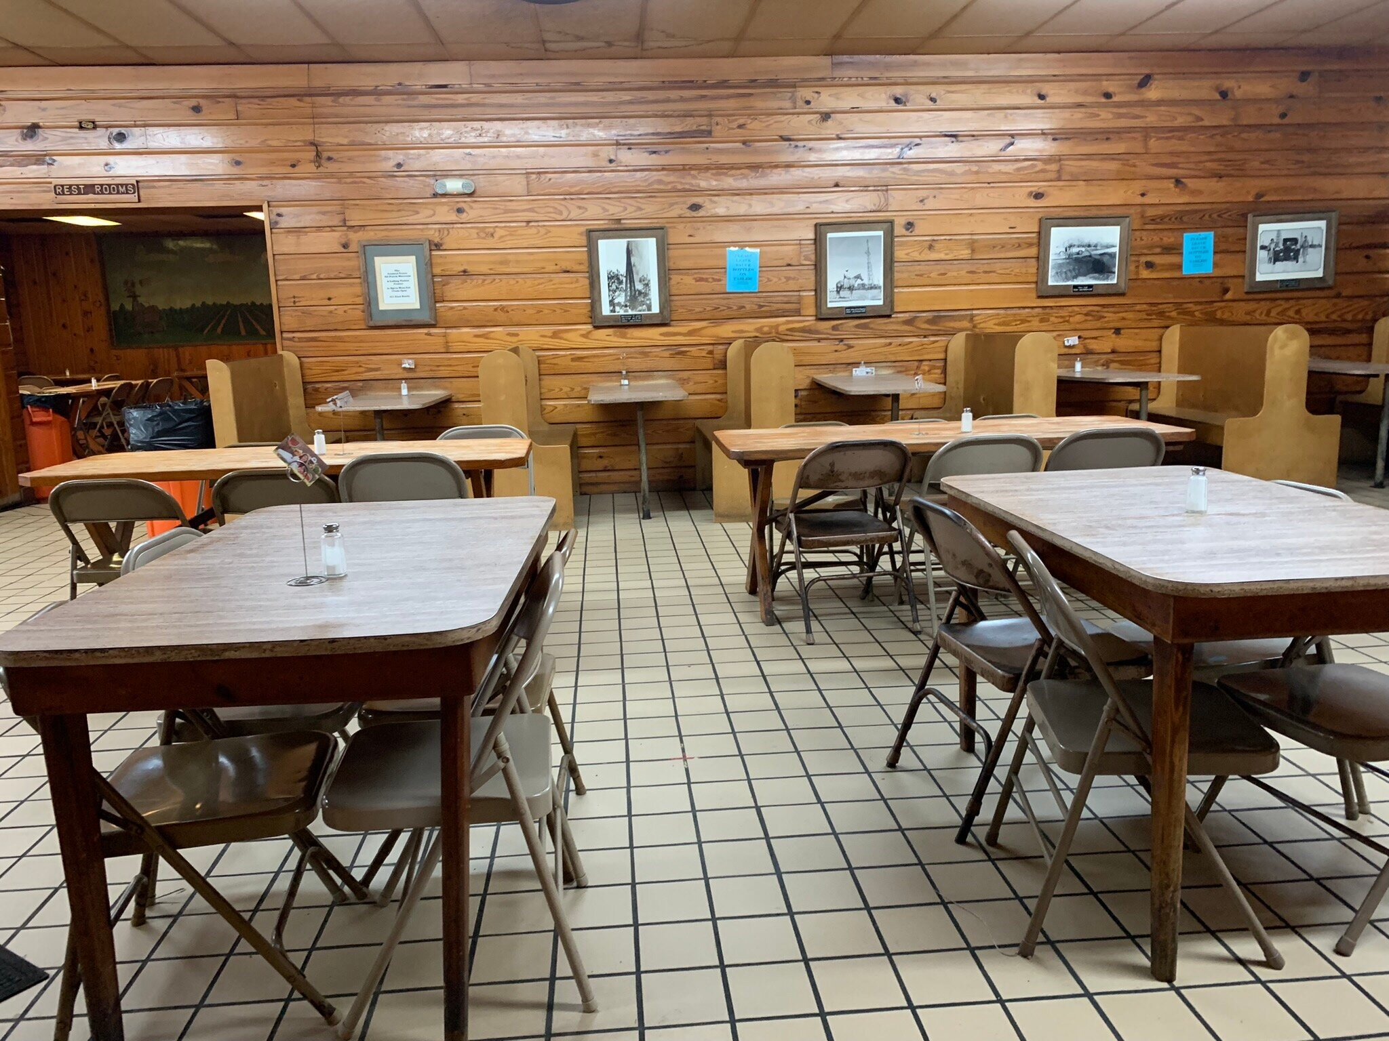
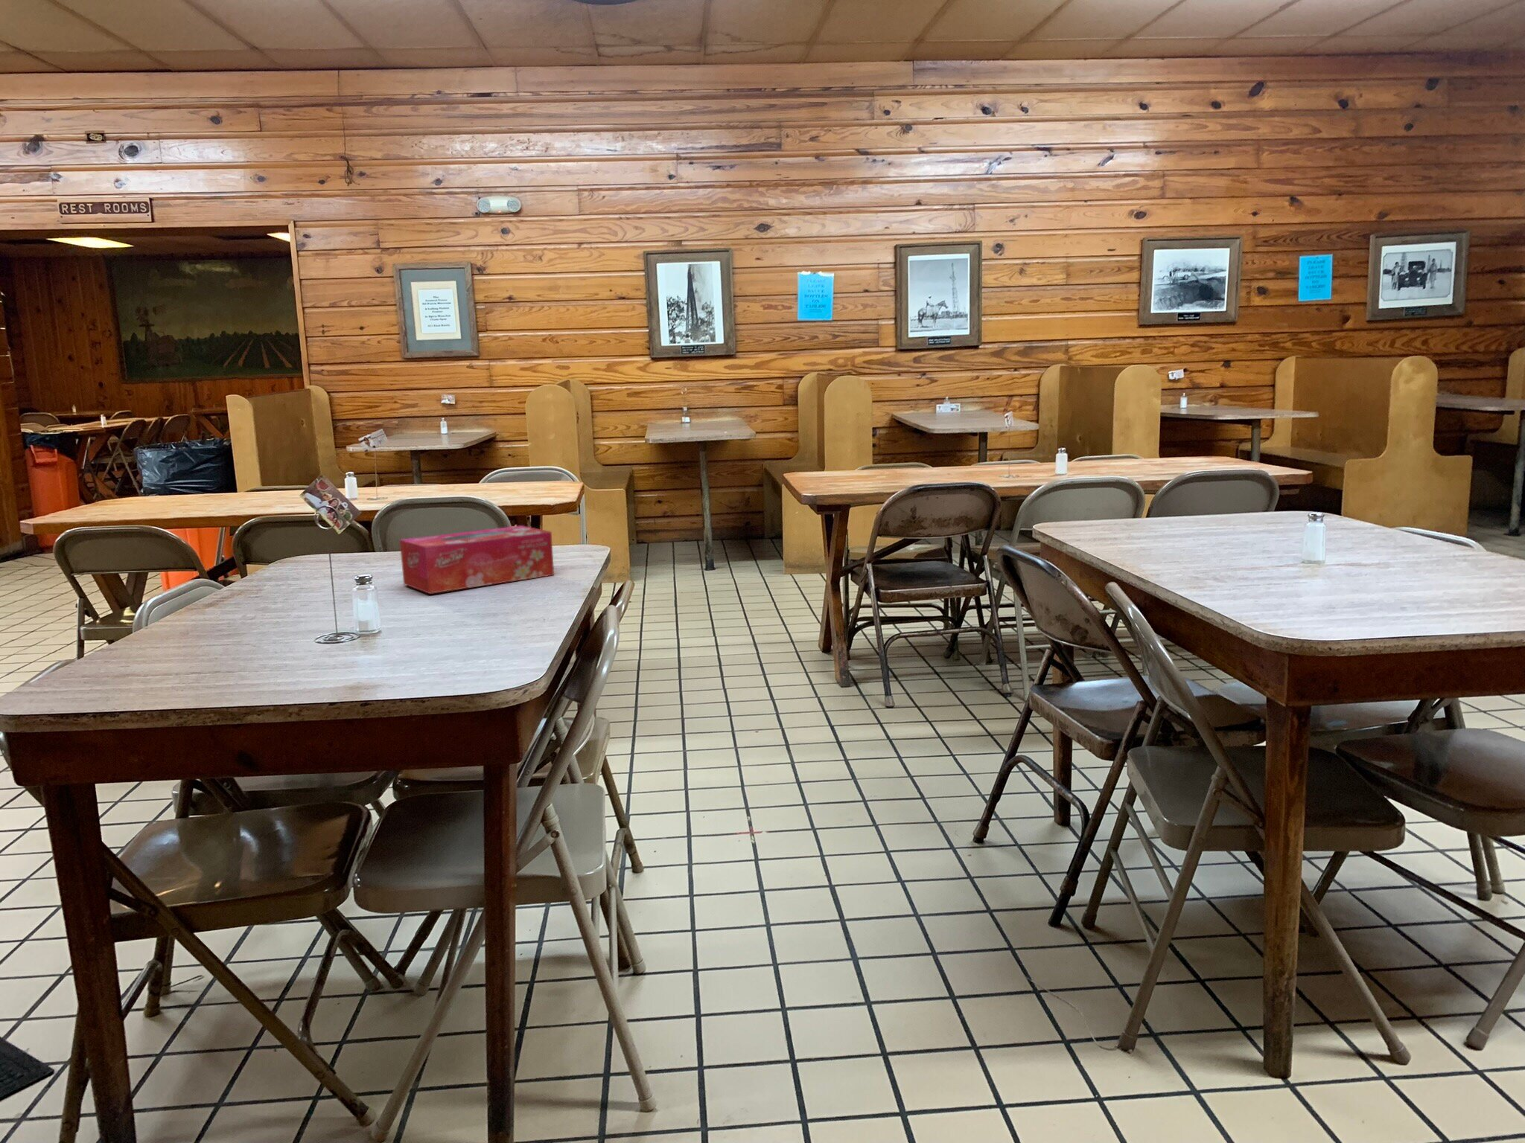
+ tissue box [399,525,555,594]
